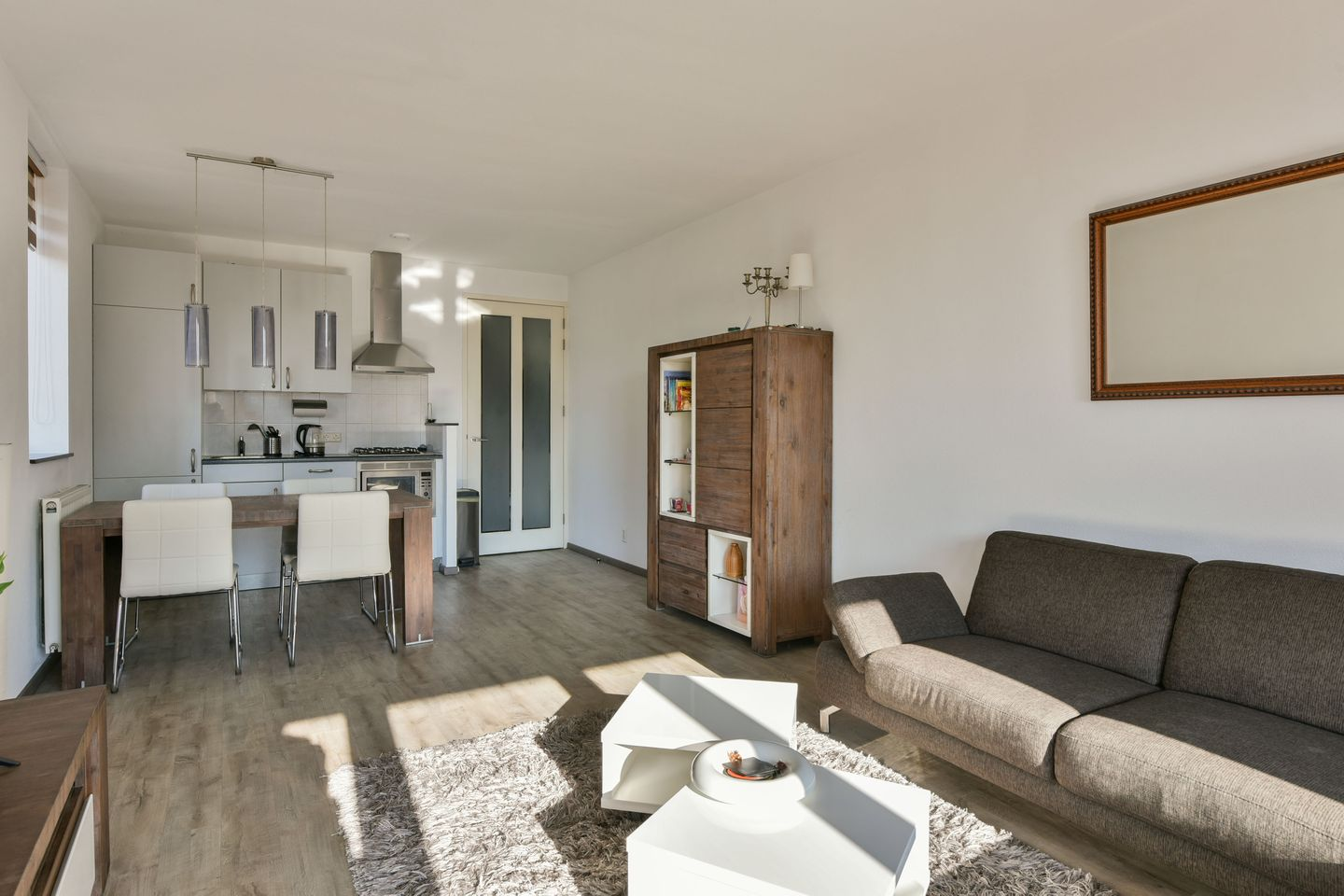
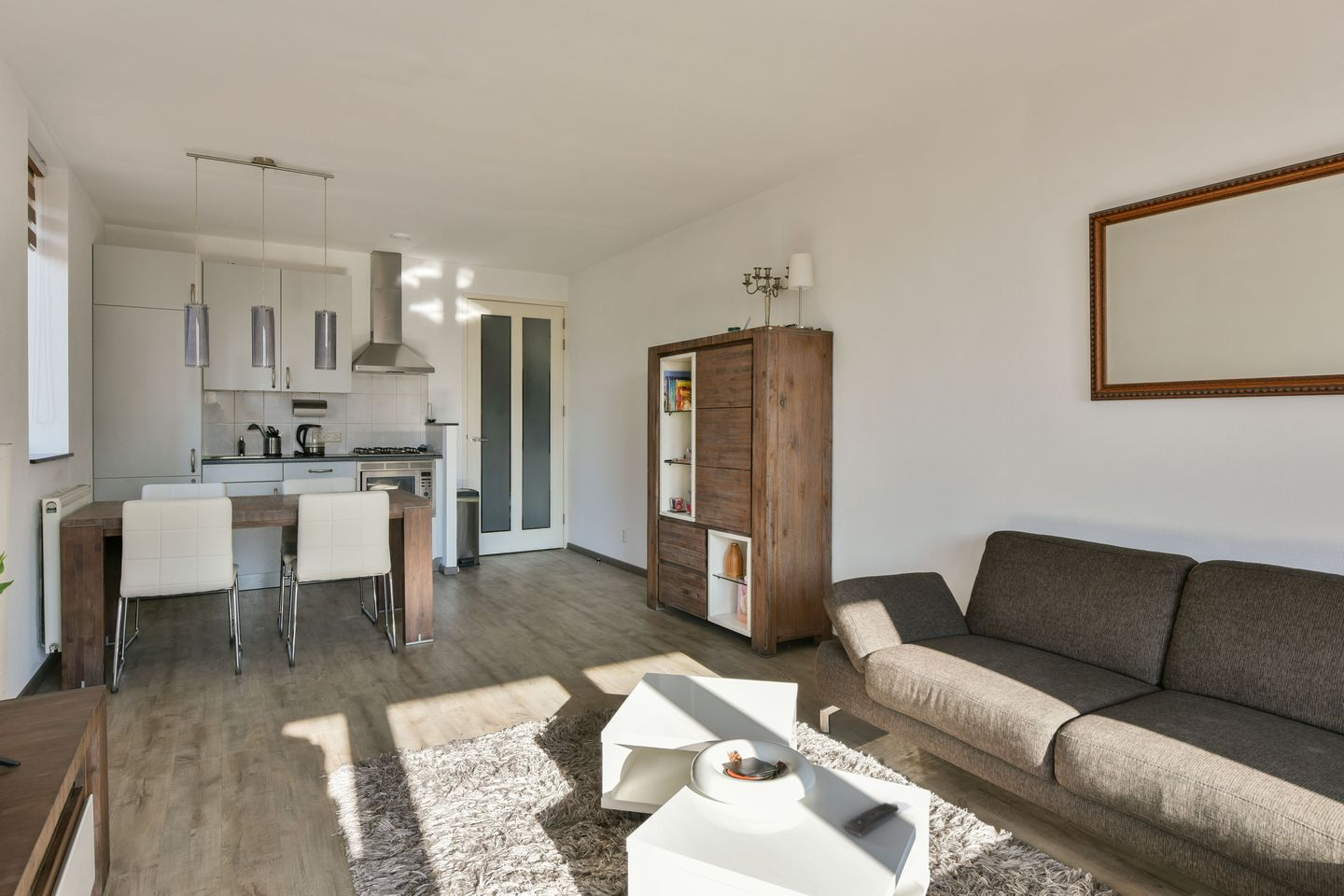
+ remote control [844,802,900,838]
